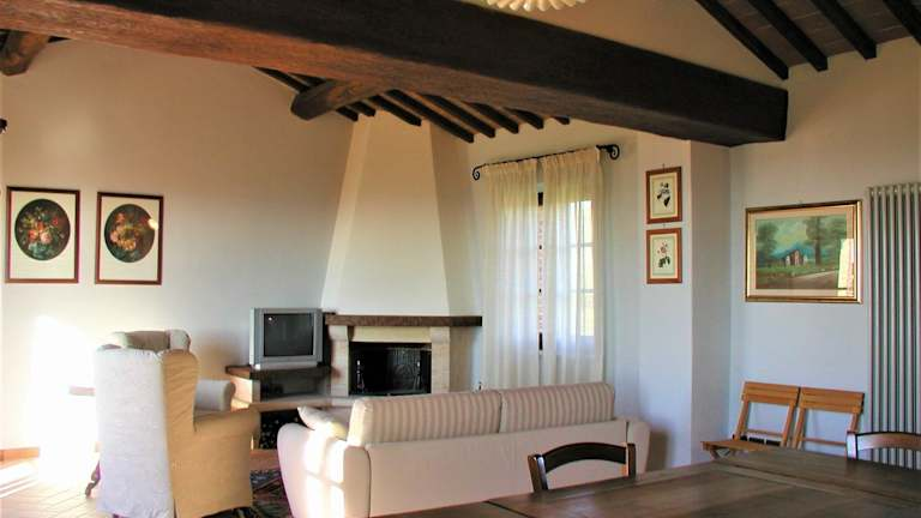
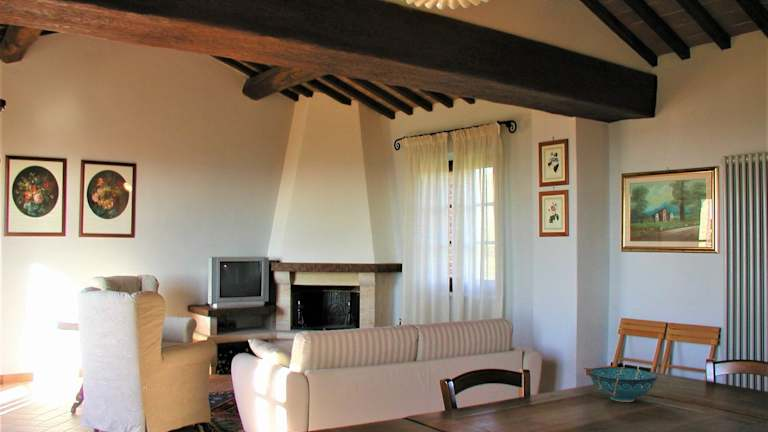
+ decorative bowl [588,366,658,403]
